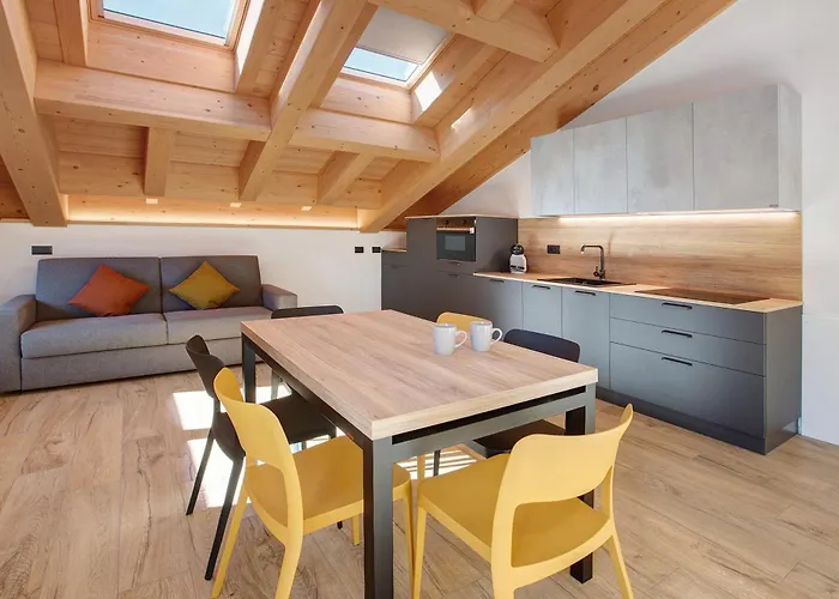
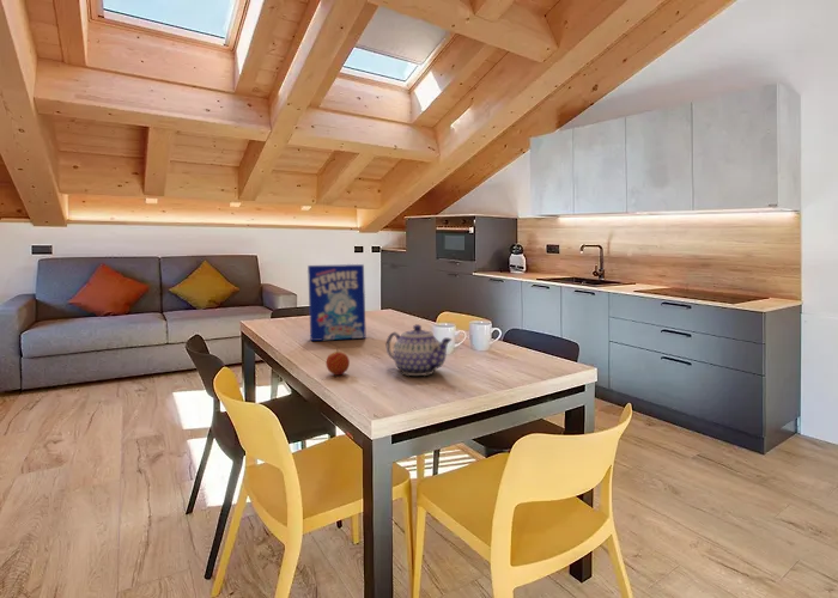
+ cereal box [306,263,368,342]
+ teapot [385,323,453,377]
+ fruit [326,348,351,377]
